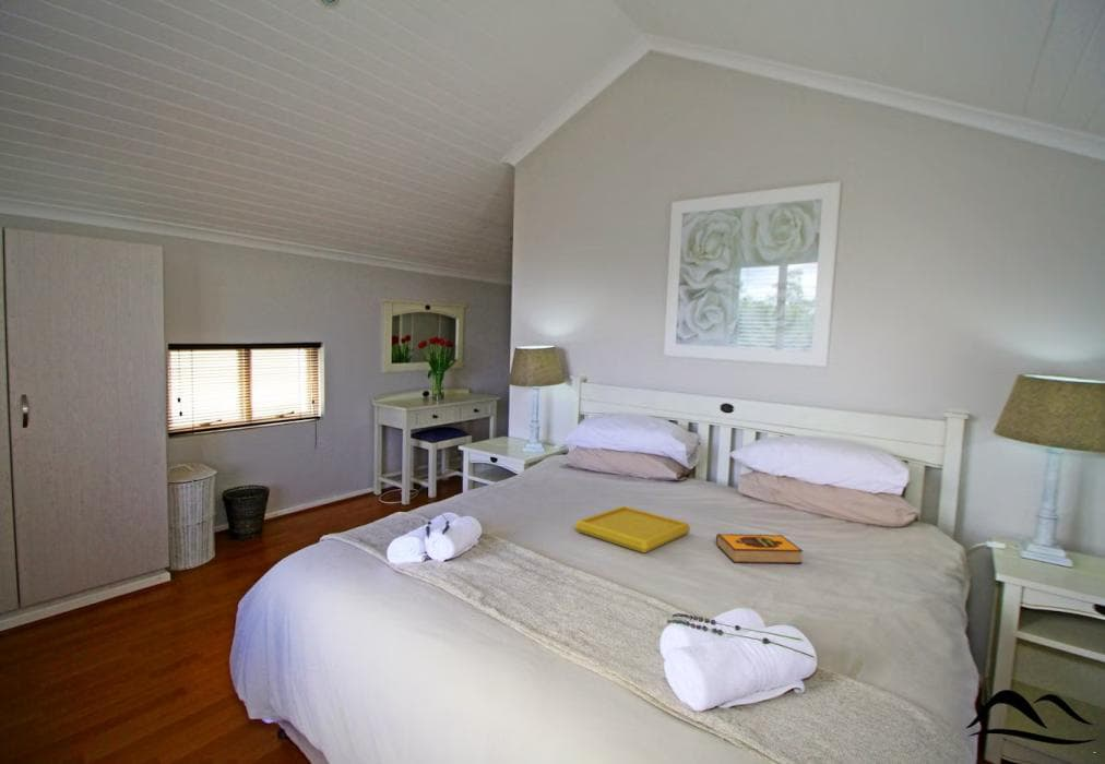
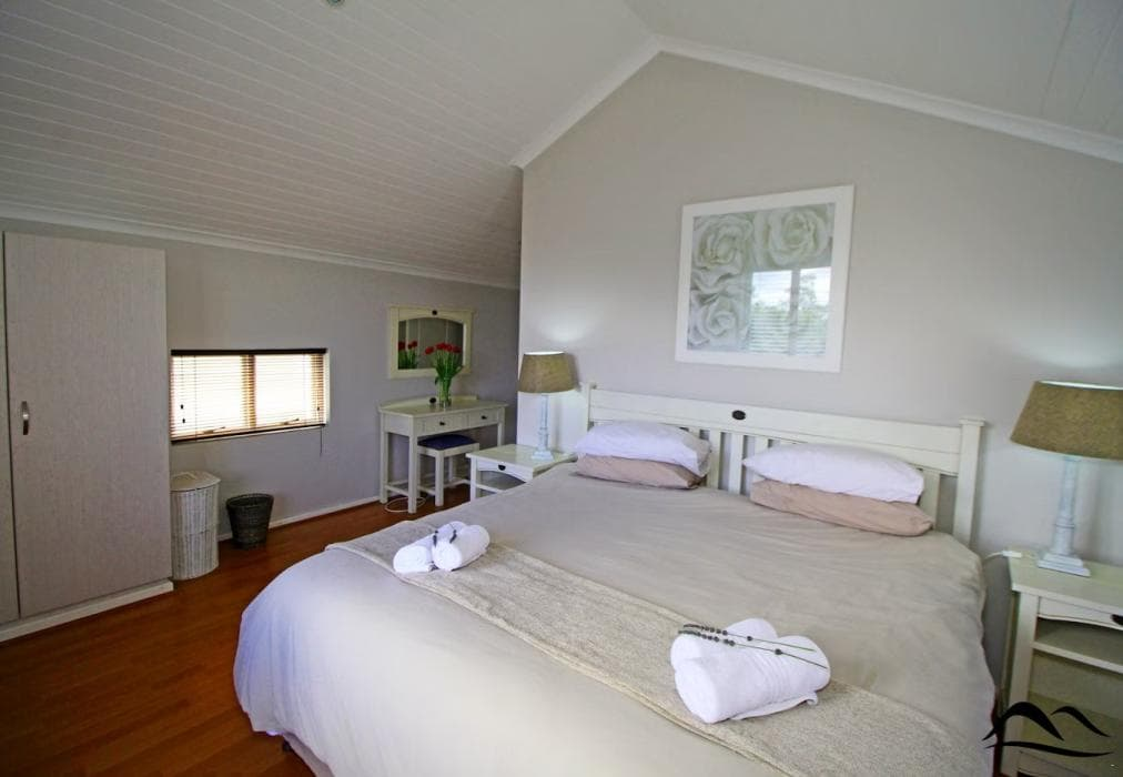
- serving tray [574,505,691,554]
- hardback book [715,533,804,564]
